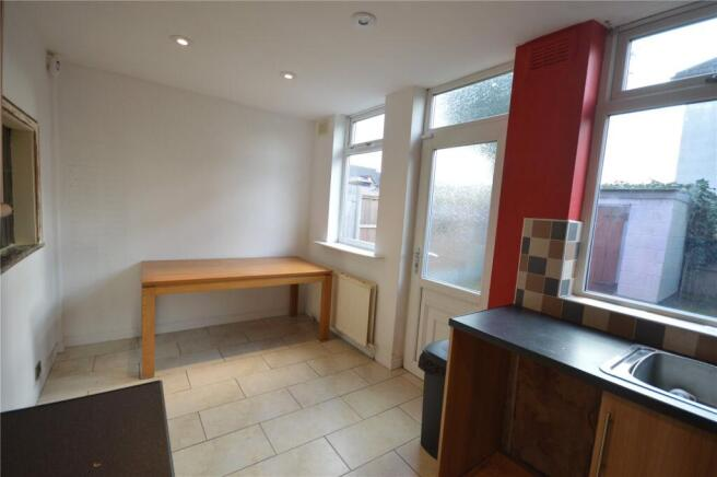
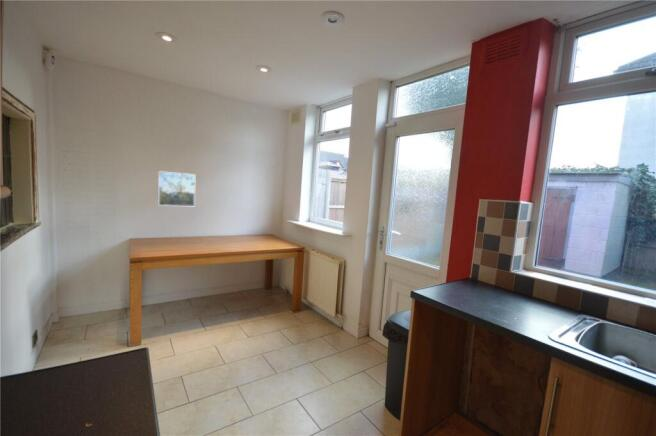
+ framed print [157,170,197,207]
